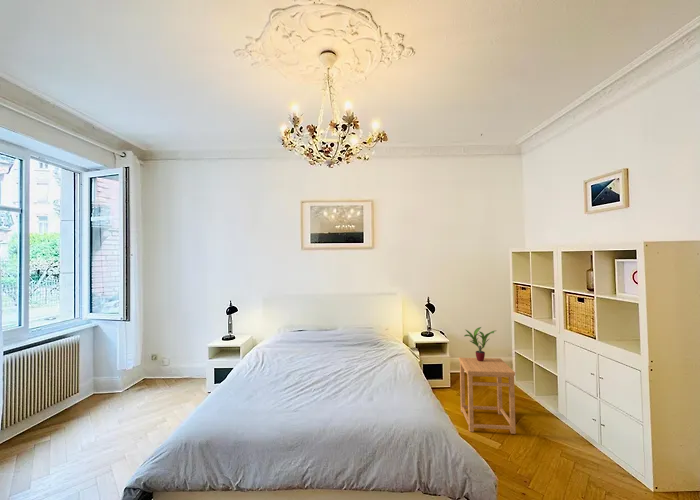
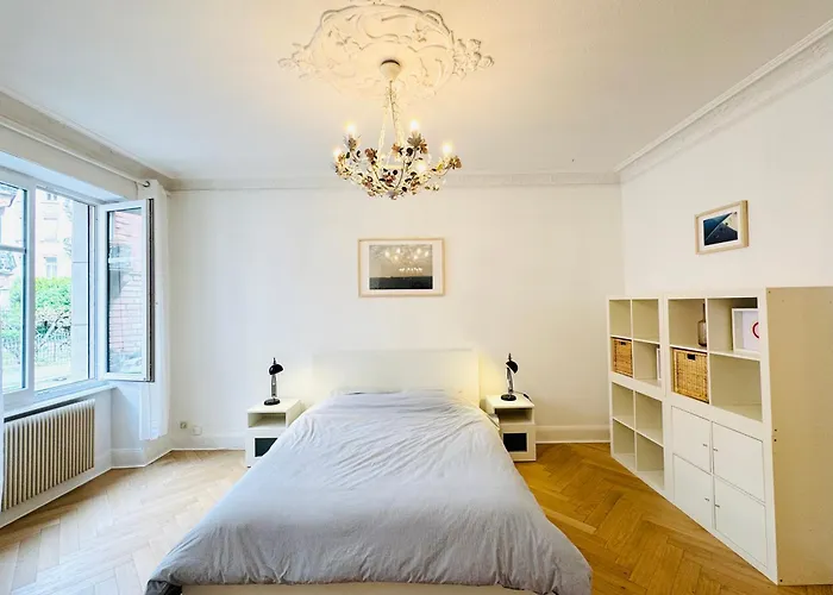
- potted plant [464,326,496,361]
- side table [458,356,517,435]
